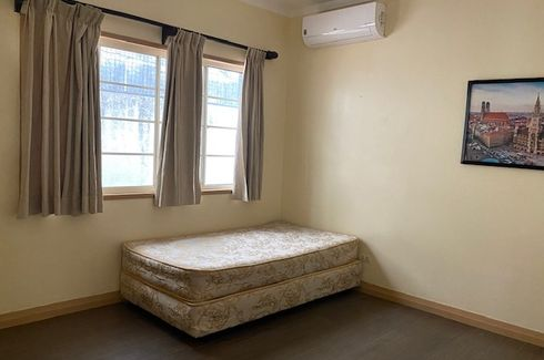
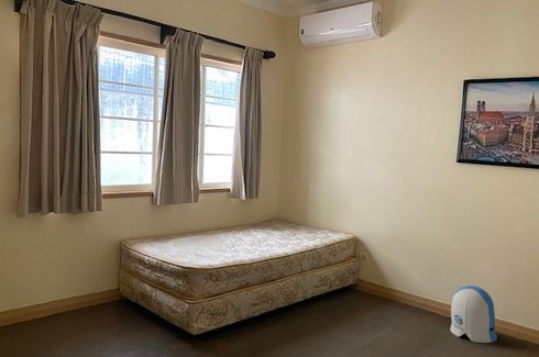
+ sun visor [449,285,498,344]
